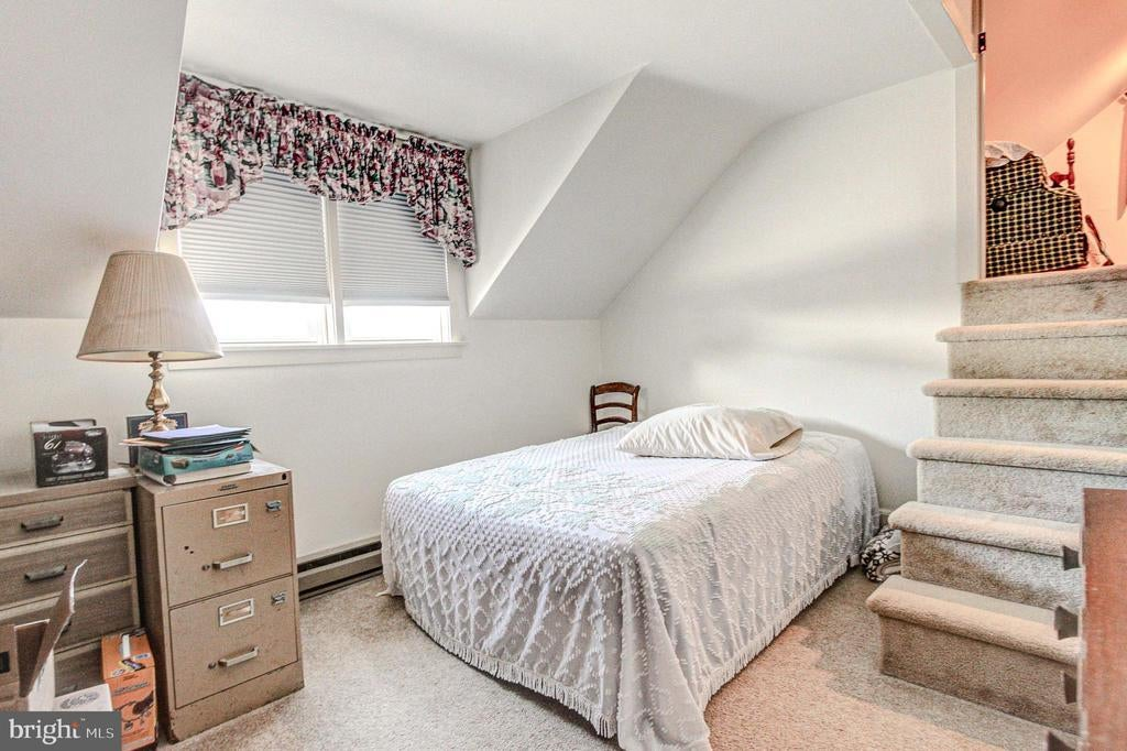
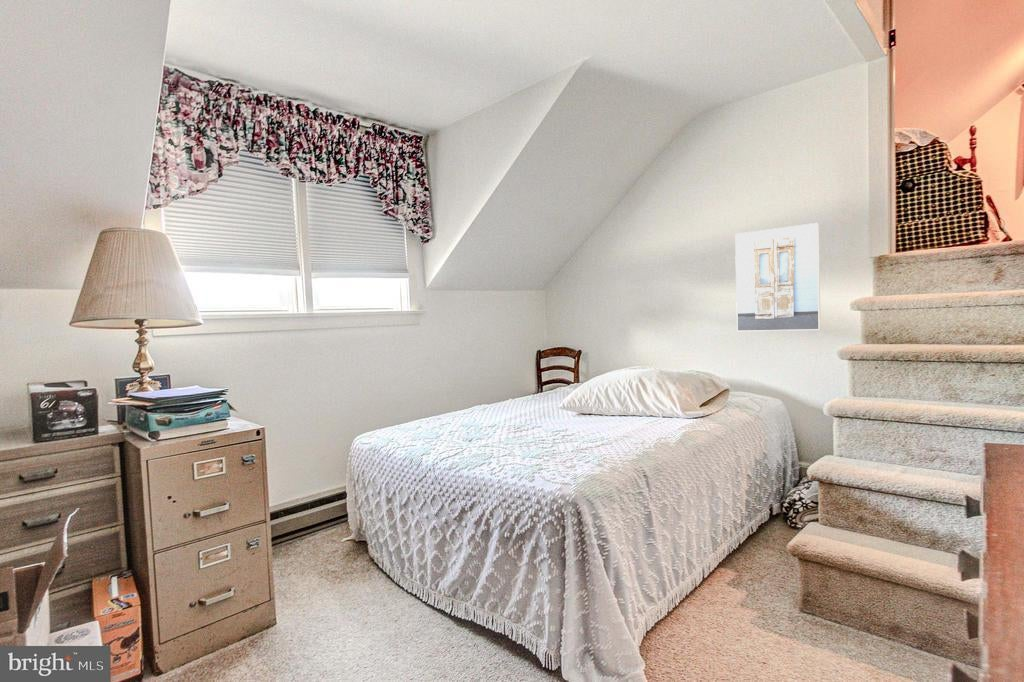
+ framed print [734,222,822,332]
